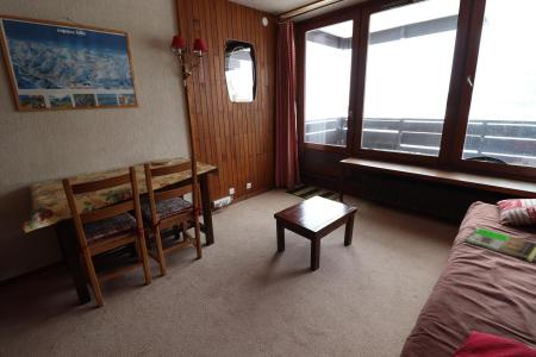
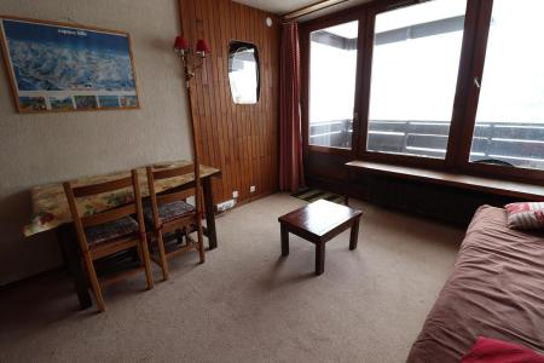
- magazine [463,226,536,263]
